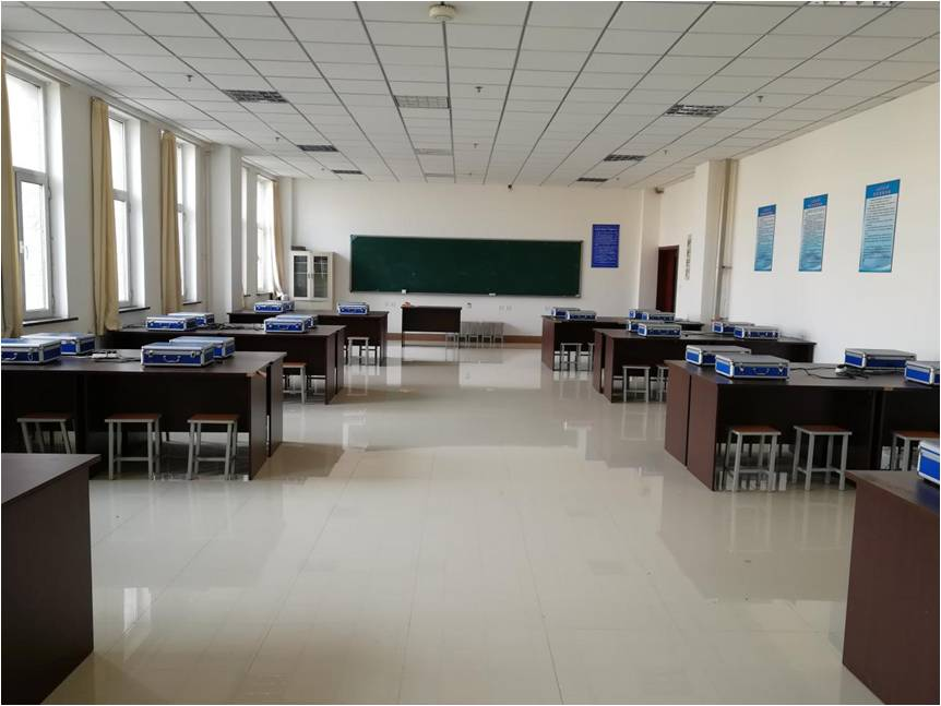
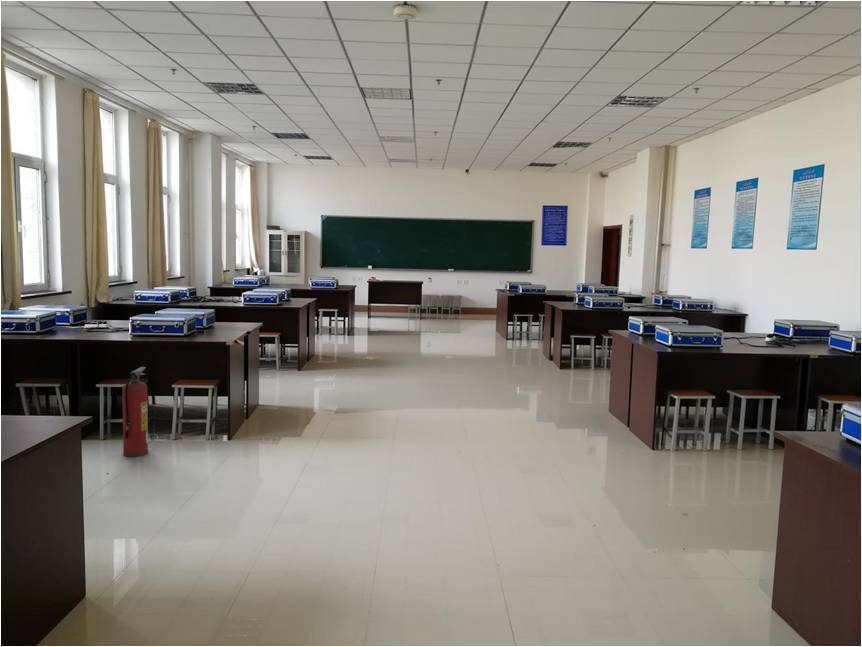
+ fire extinguisher [121,366,149,458]
